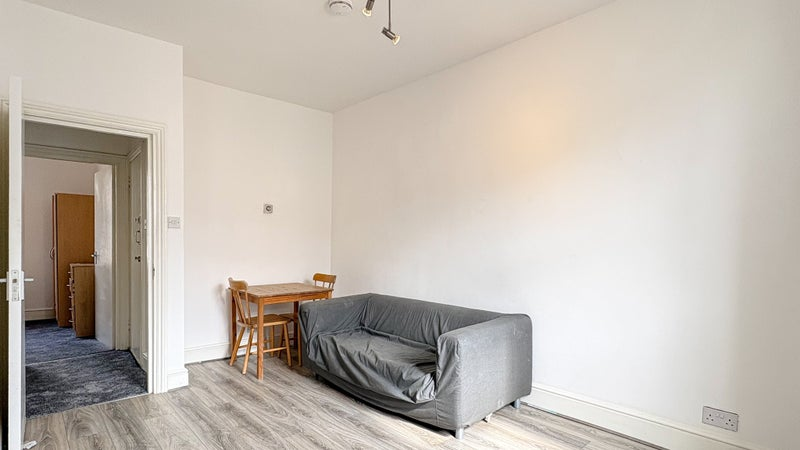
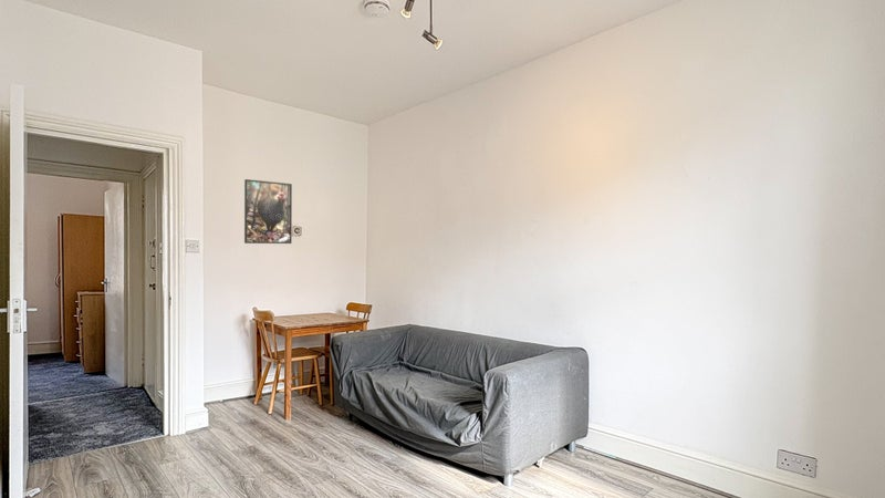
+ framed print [243,178,293,245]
